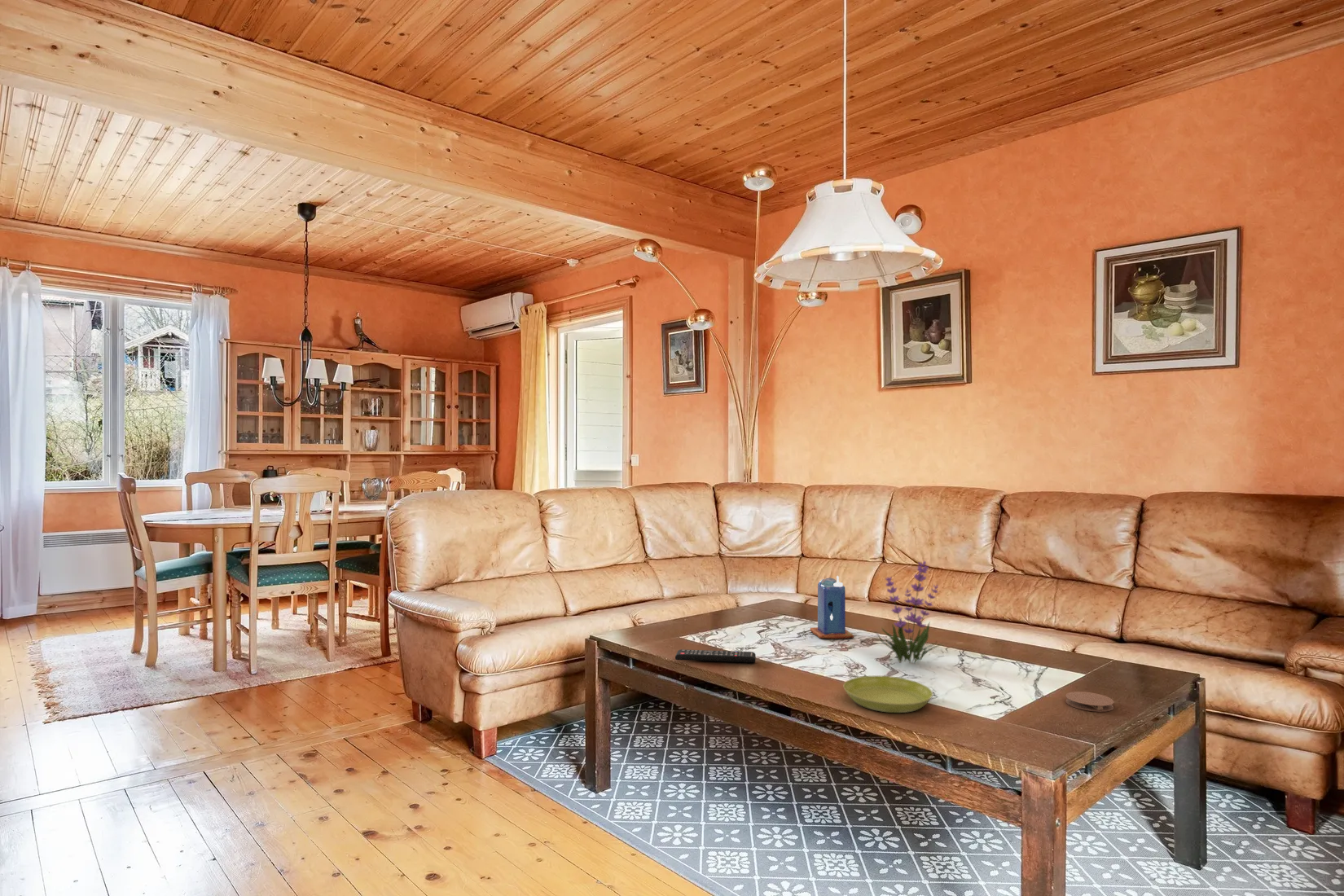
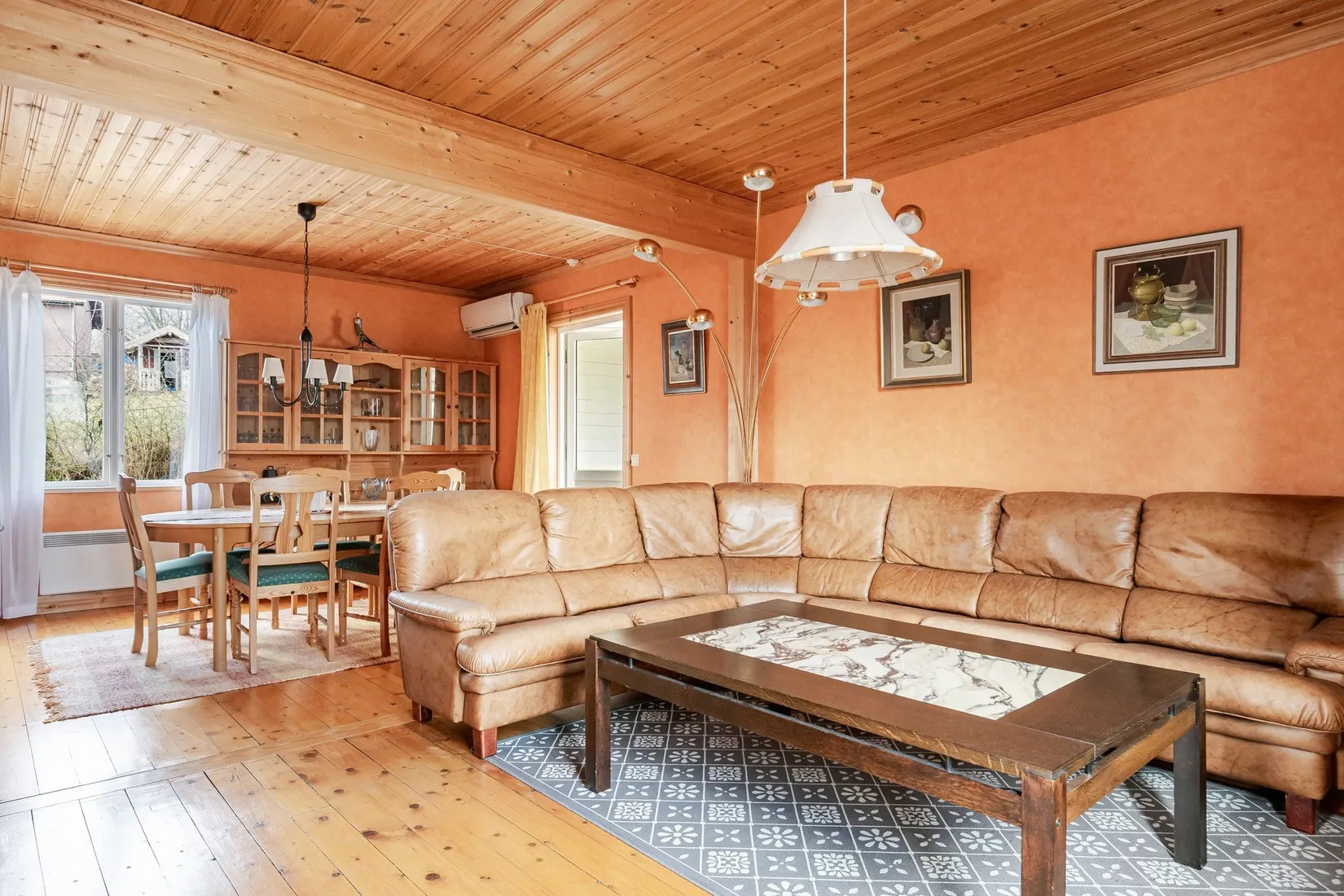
- plant [874,560,942,664]
- coaster [1065,691,1114,713]
- saucer [843,675,933,714]
- candle [810,575,854,639]
- remote control [674,648,757,663]
